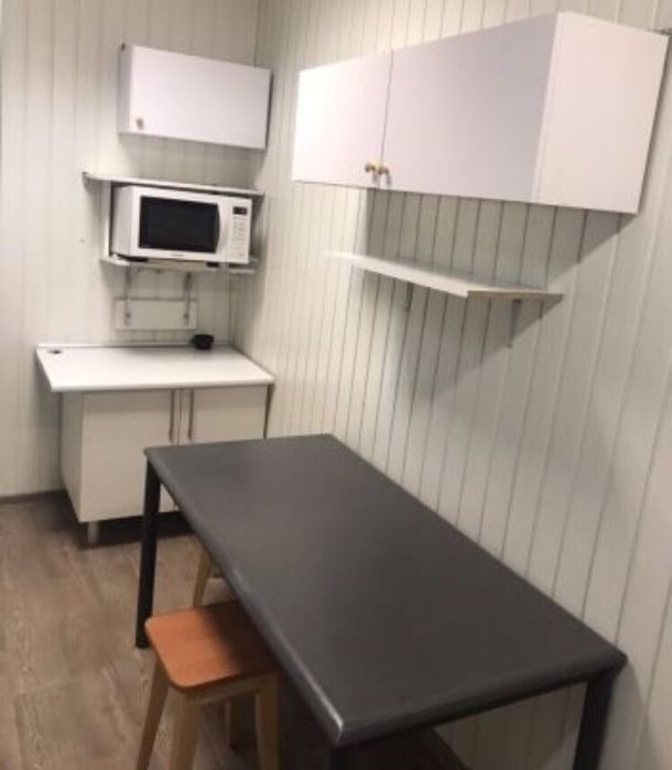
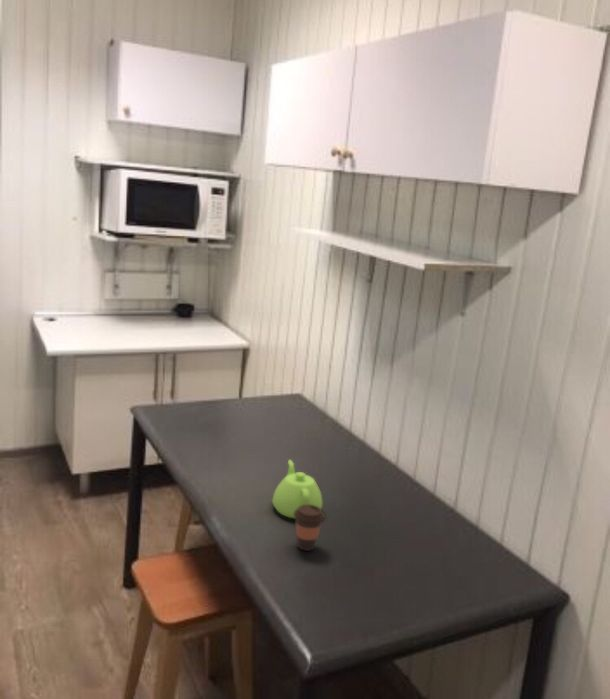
+ teapot [271,459,323,520]
+ coffee cup [294,504,326,552]
